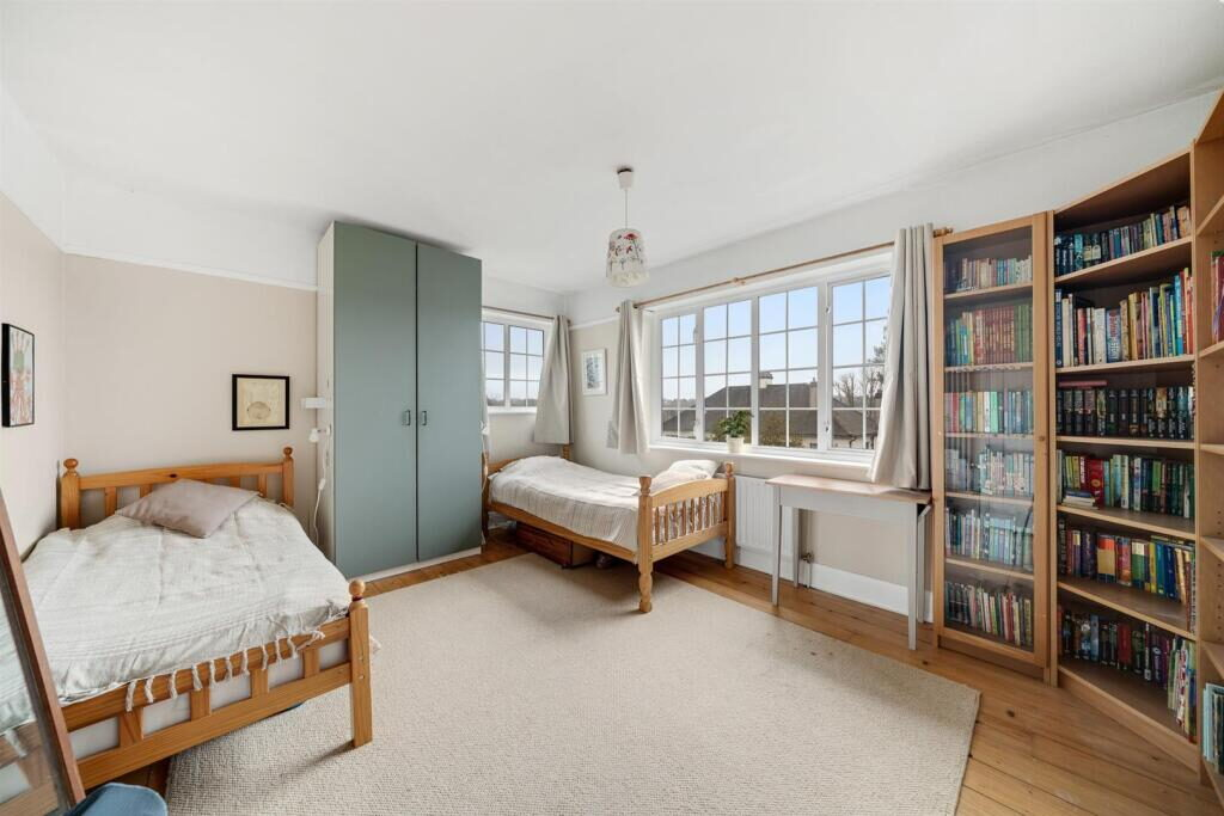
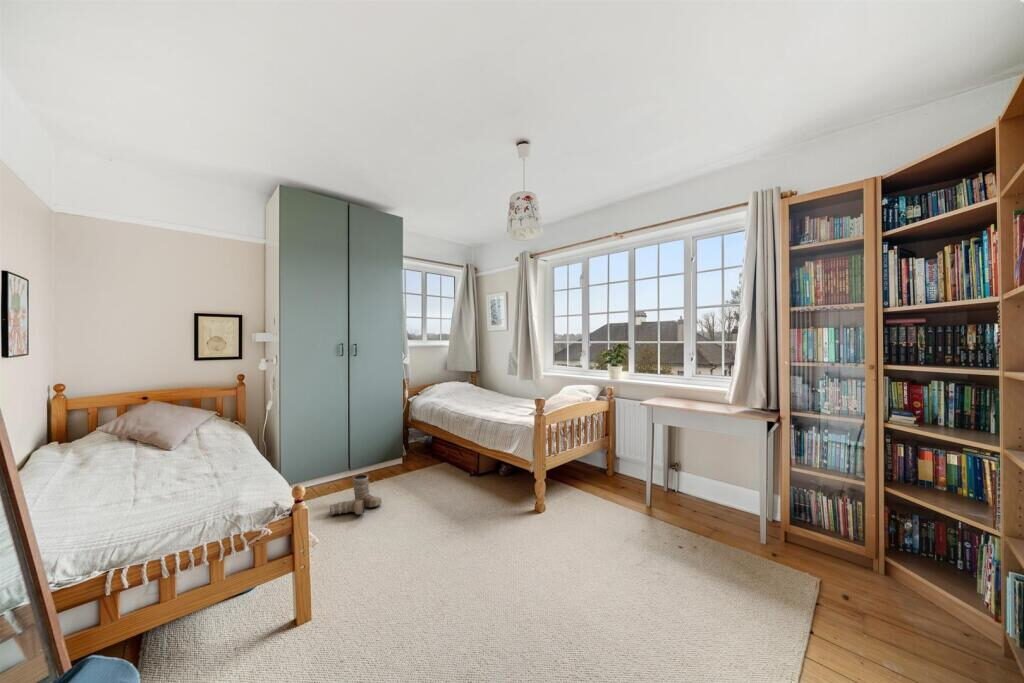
+ boots [329,474,383,516]
